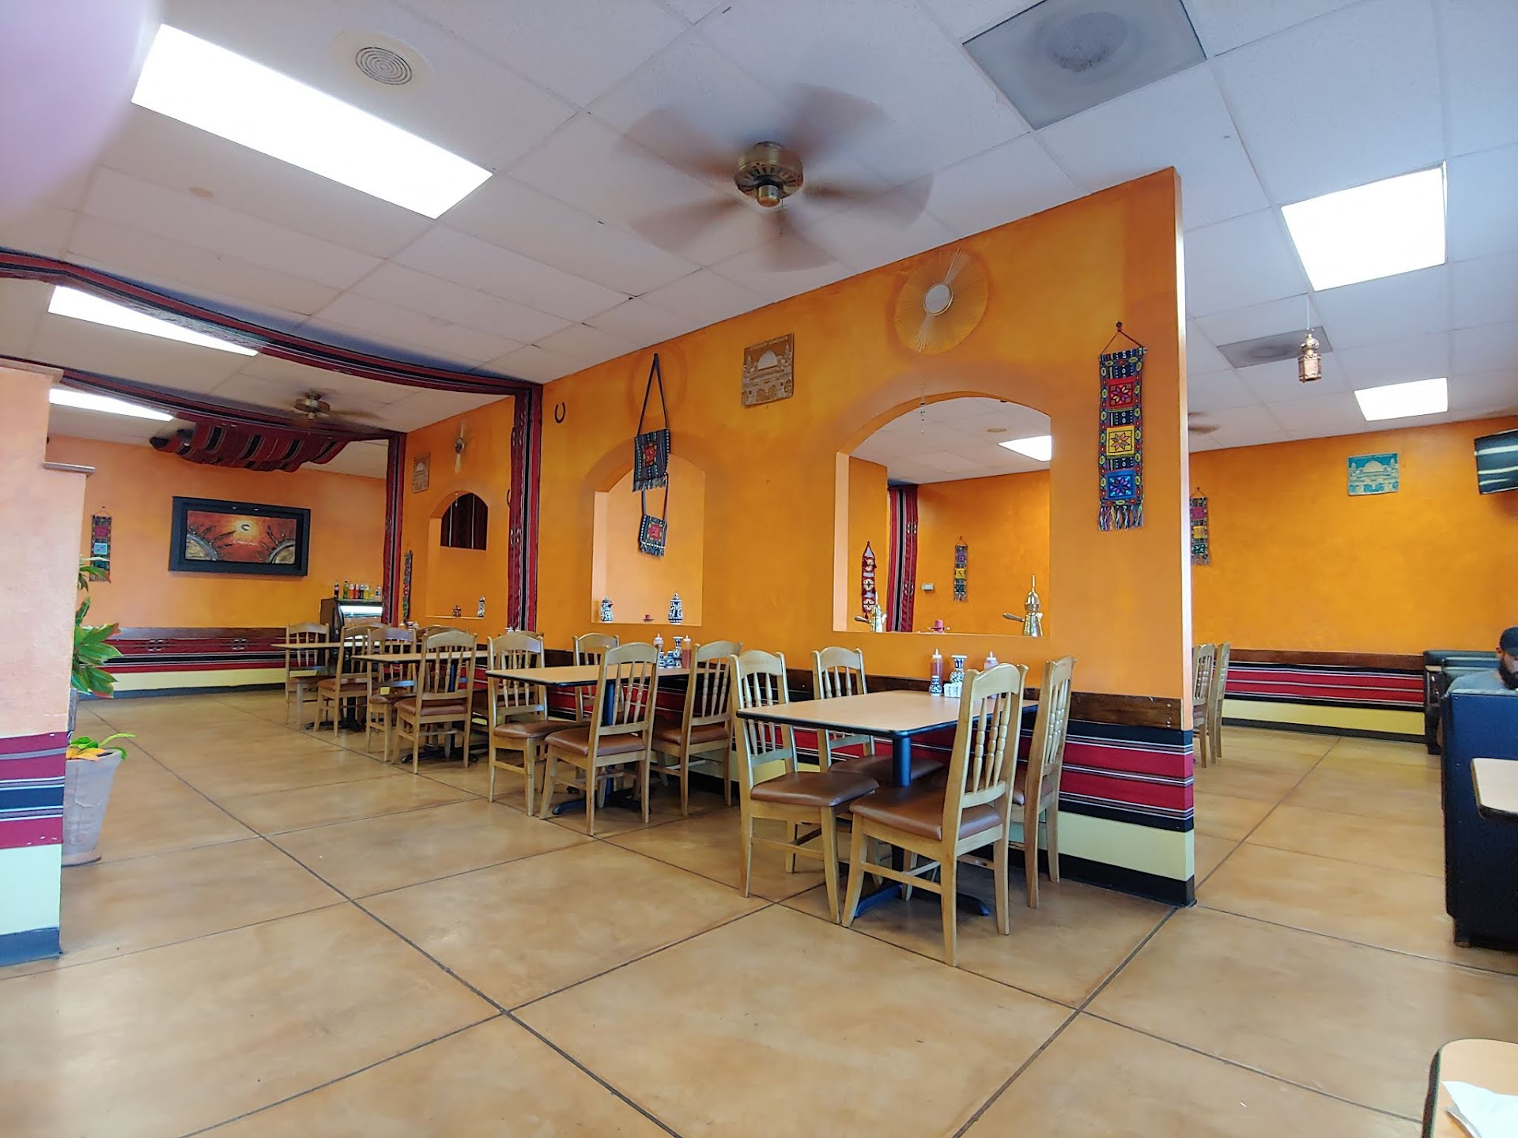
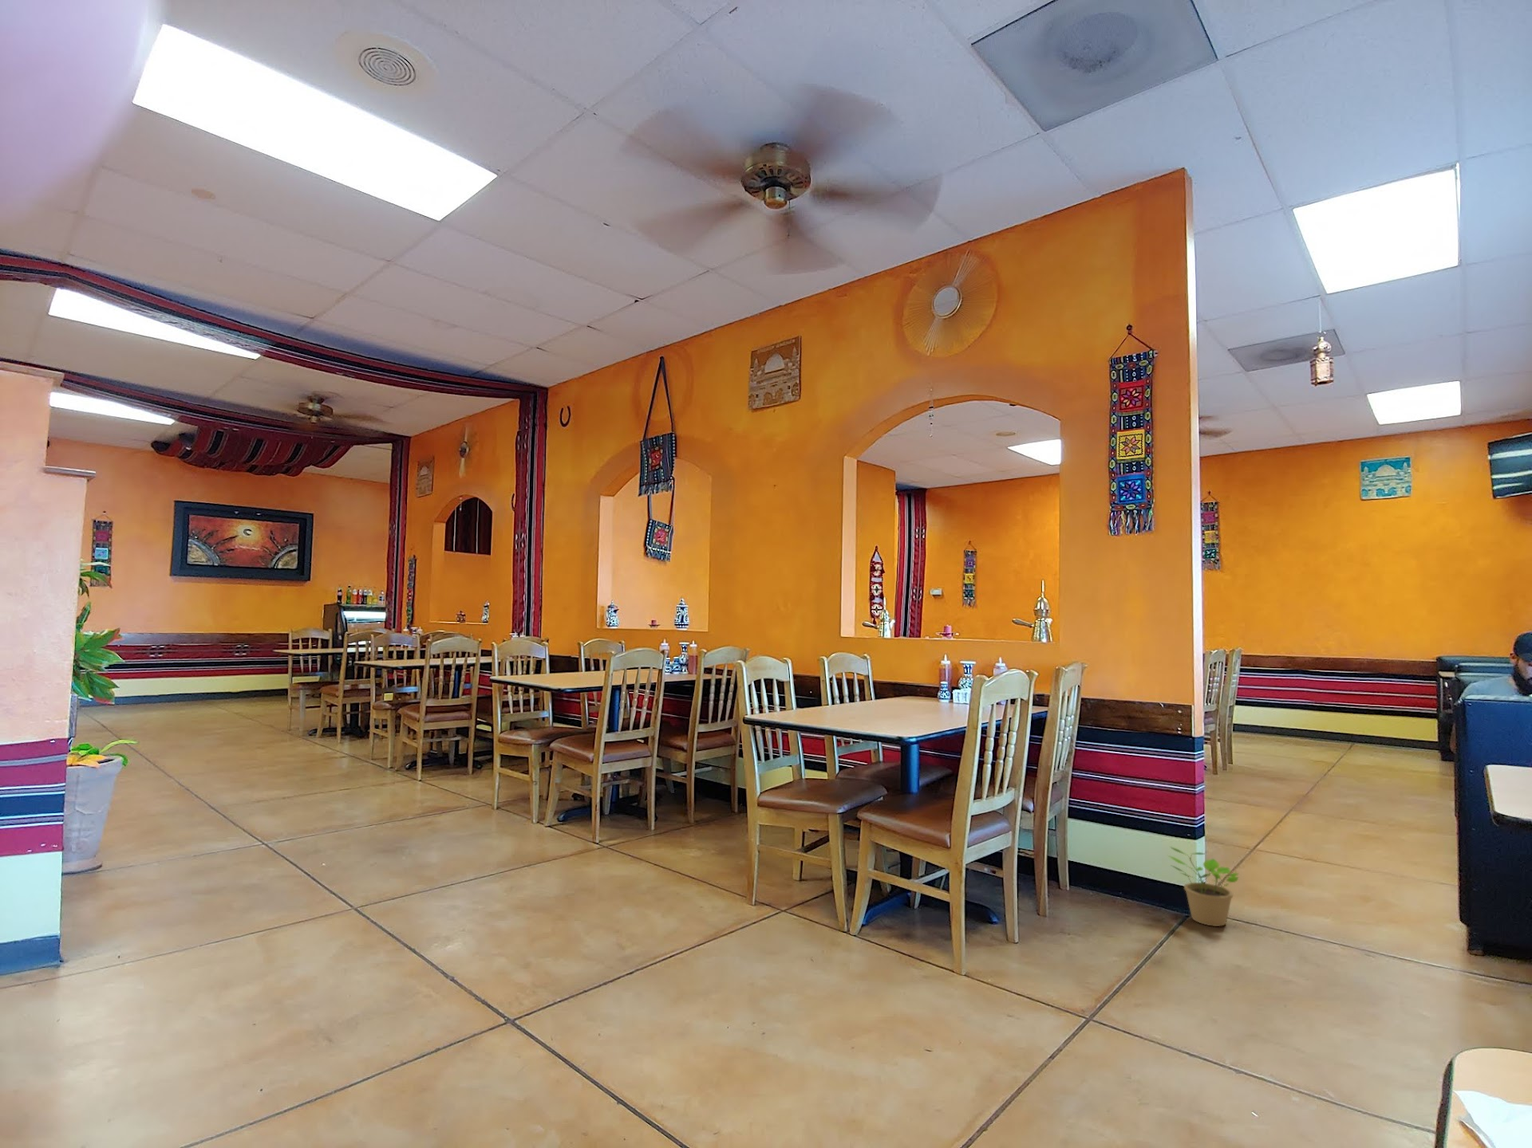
+ potted plant [1166,845,1239,927]
